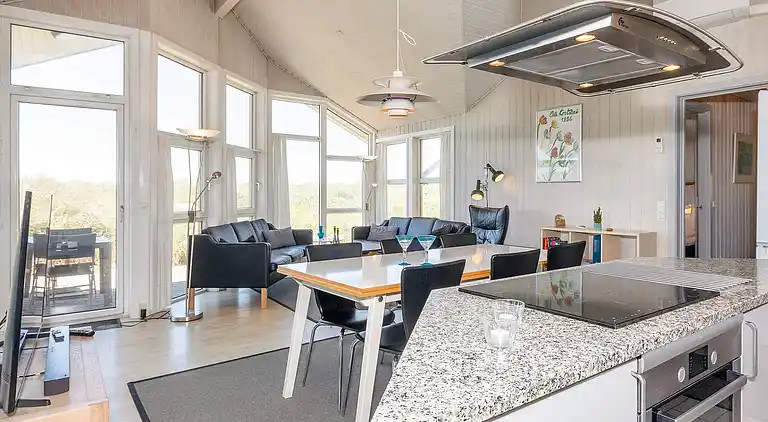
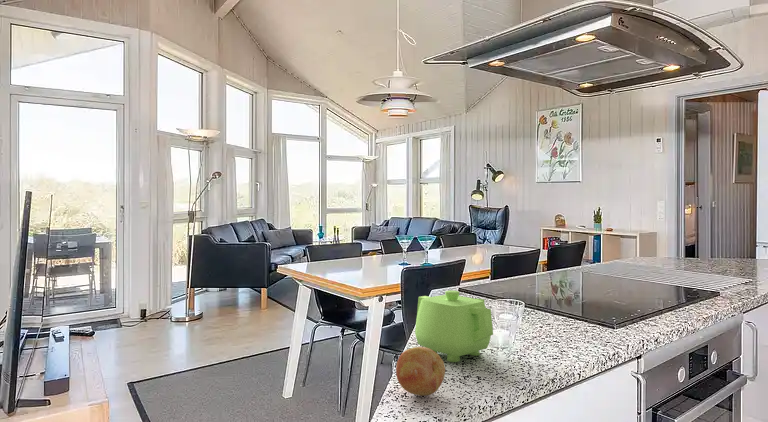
+ fruit [395,346,446,397]
+ teapot [414,289,494,363]
